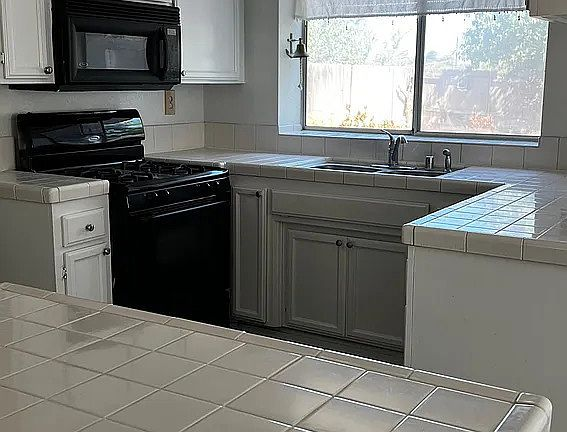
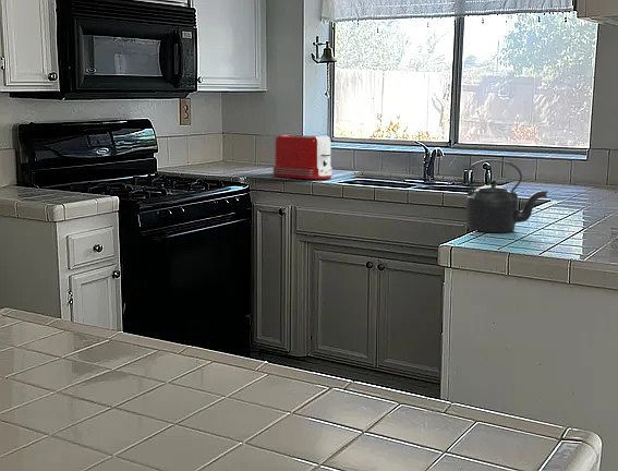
+ toaster [272,134,334,180]
+ kettle [464,158,549,233]
